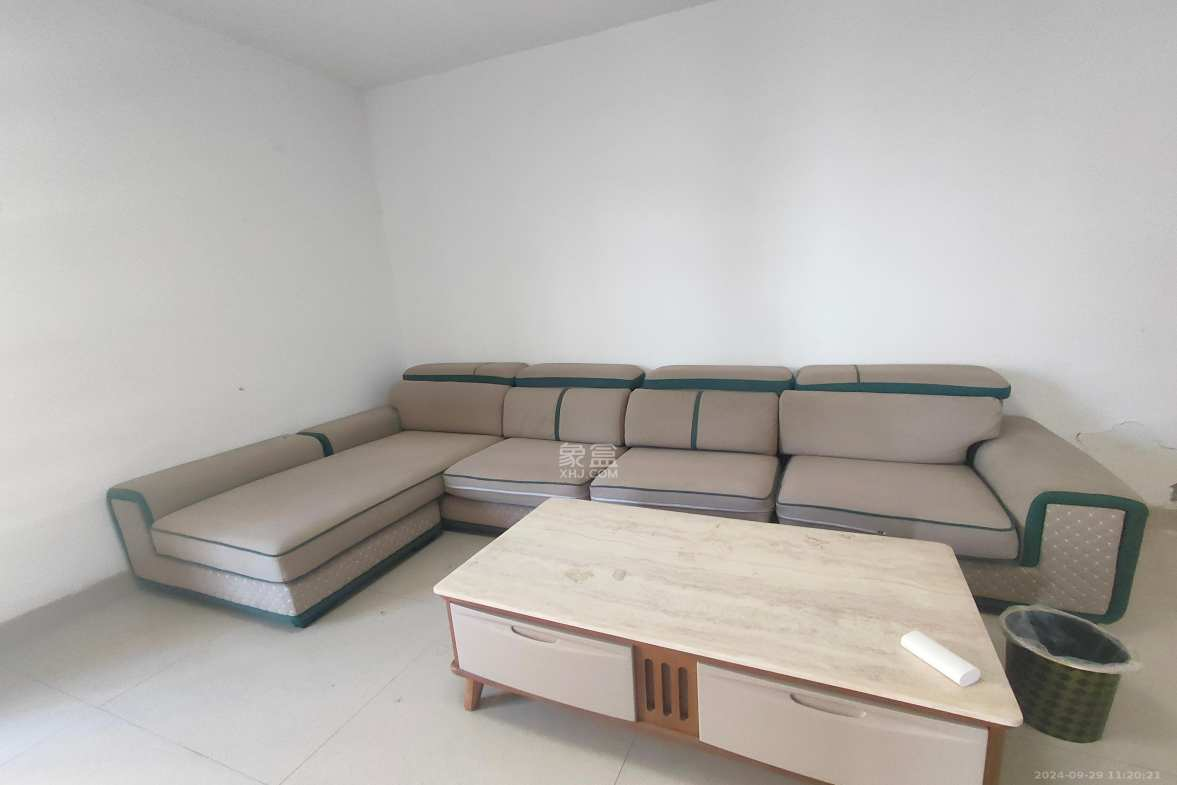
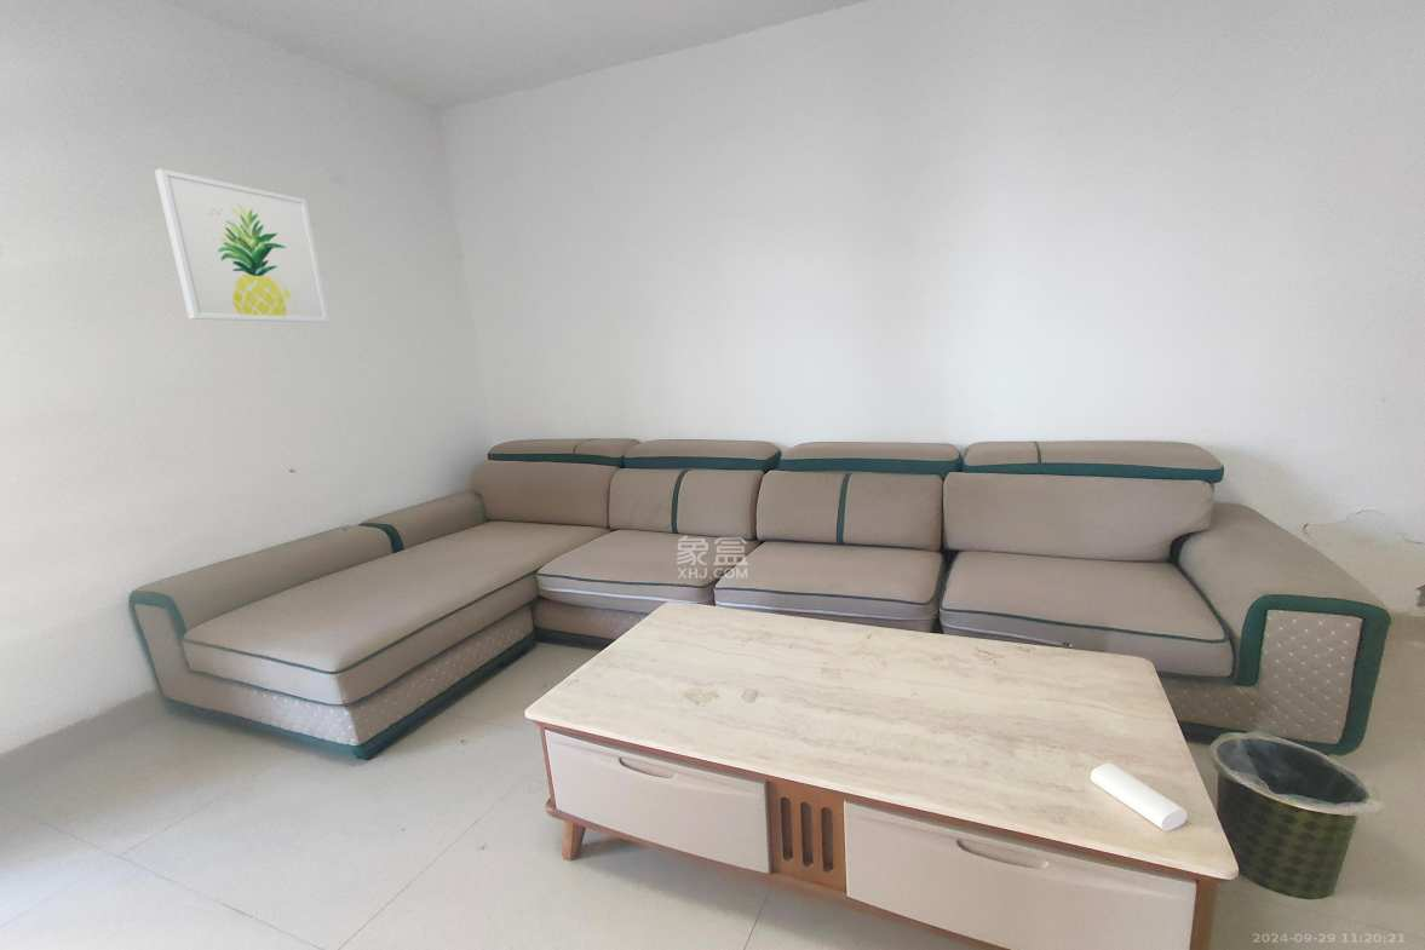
+ wall art [154,168,331,323]
